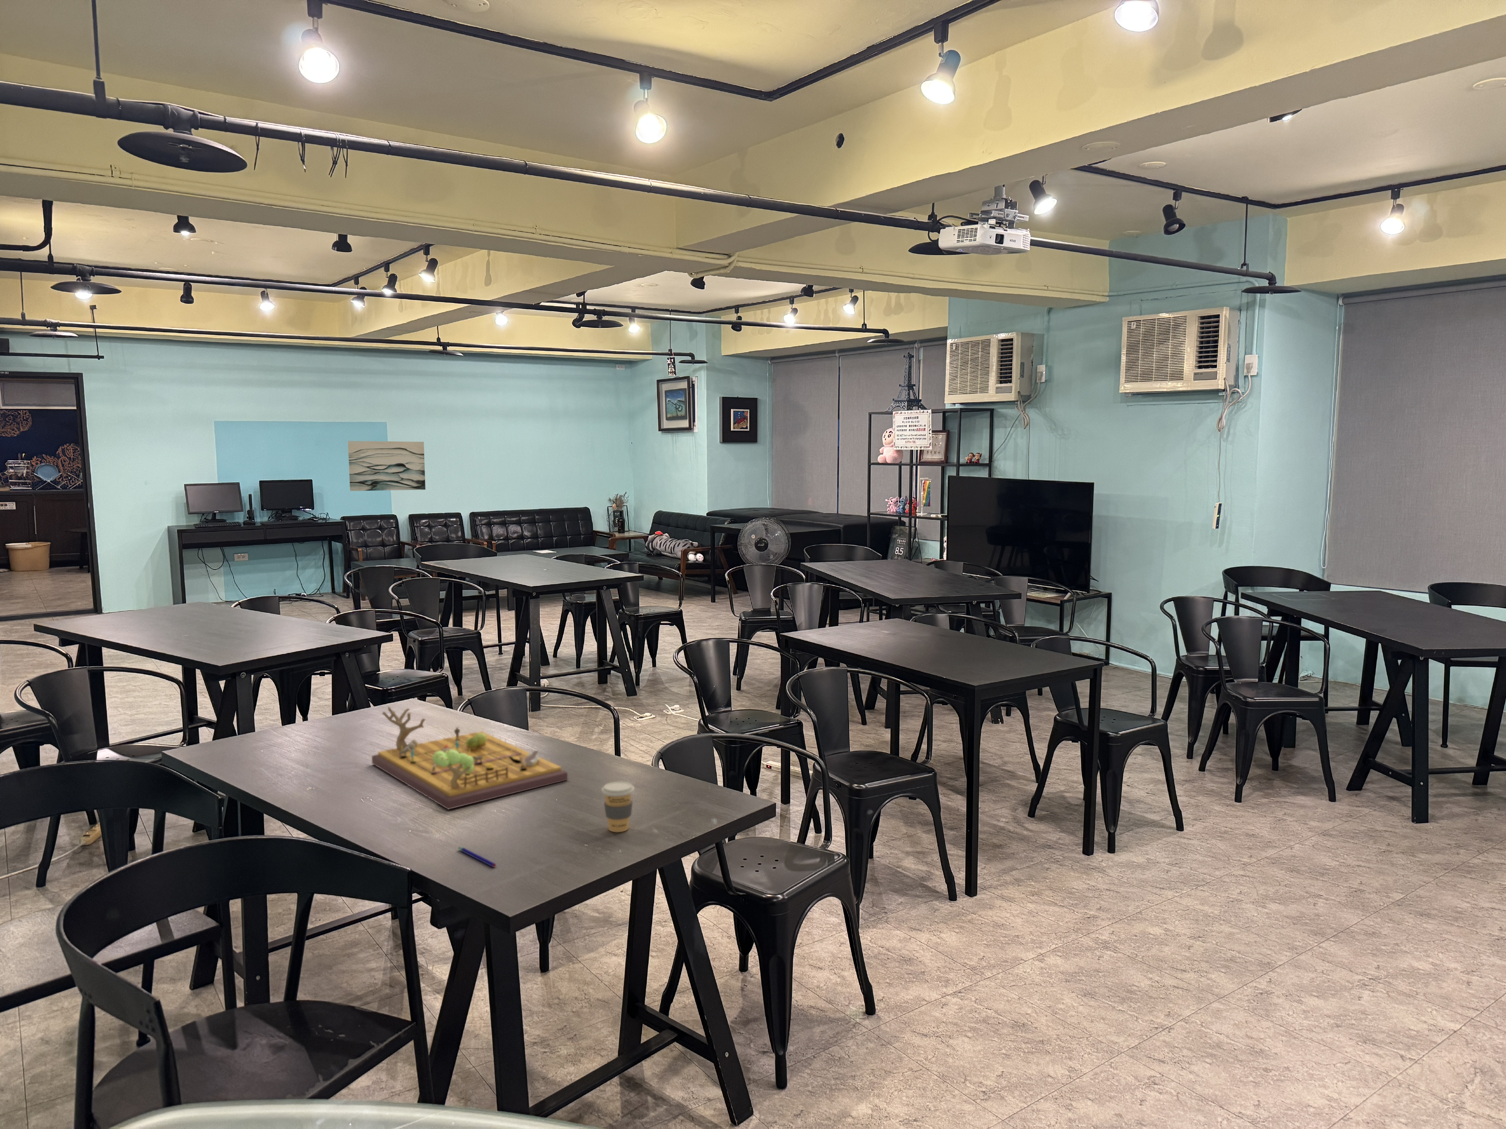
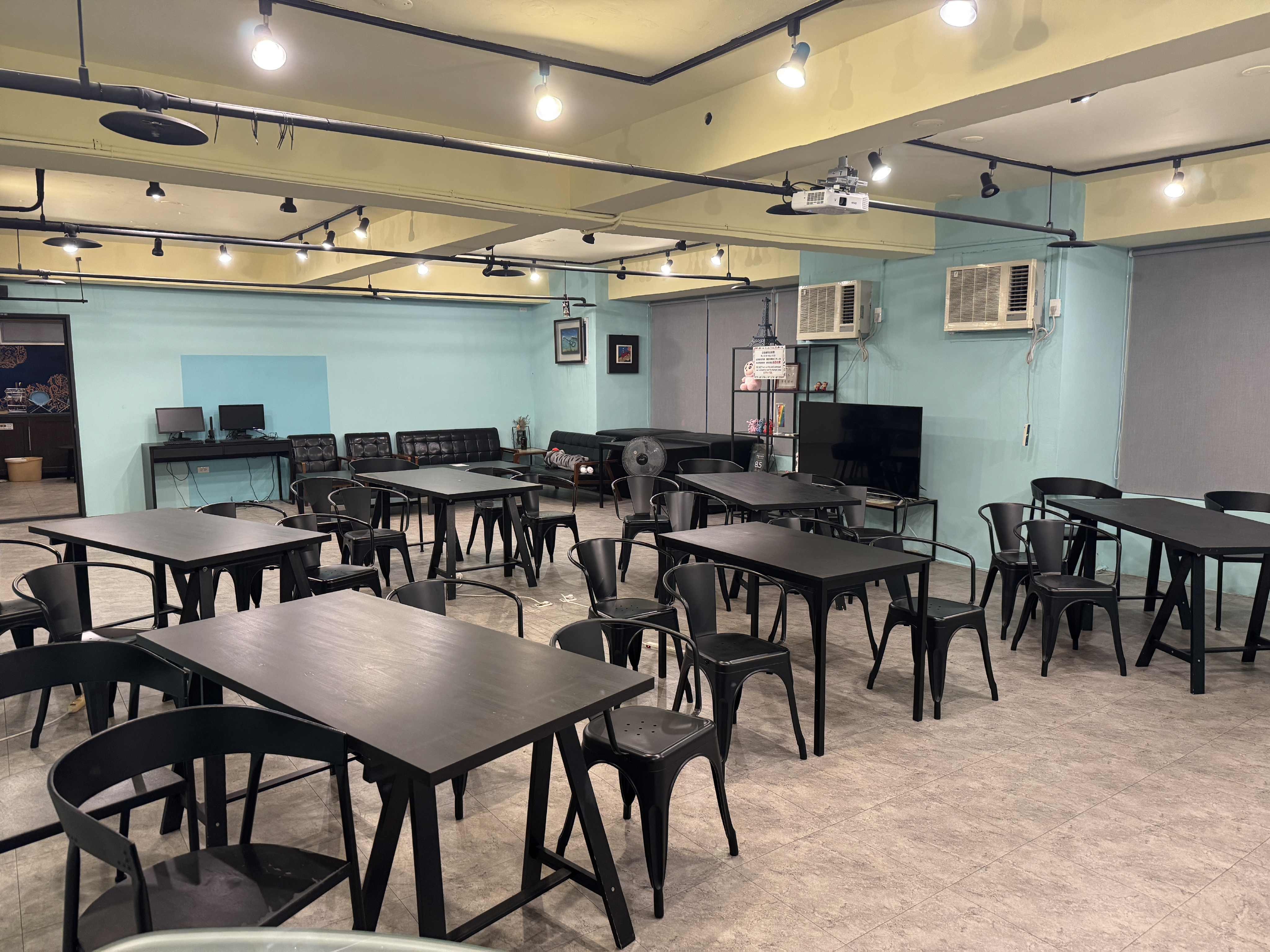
- gameboard [371,706,568,810]
- pen [458,847,497,868]
- wall art [347,441,426,491]
- coffee cup [601,782,634,833]
